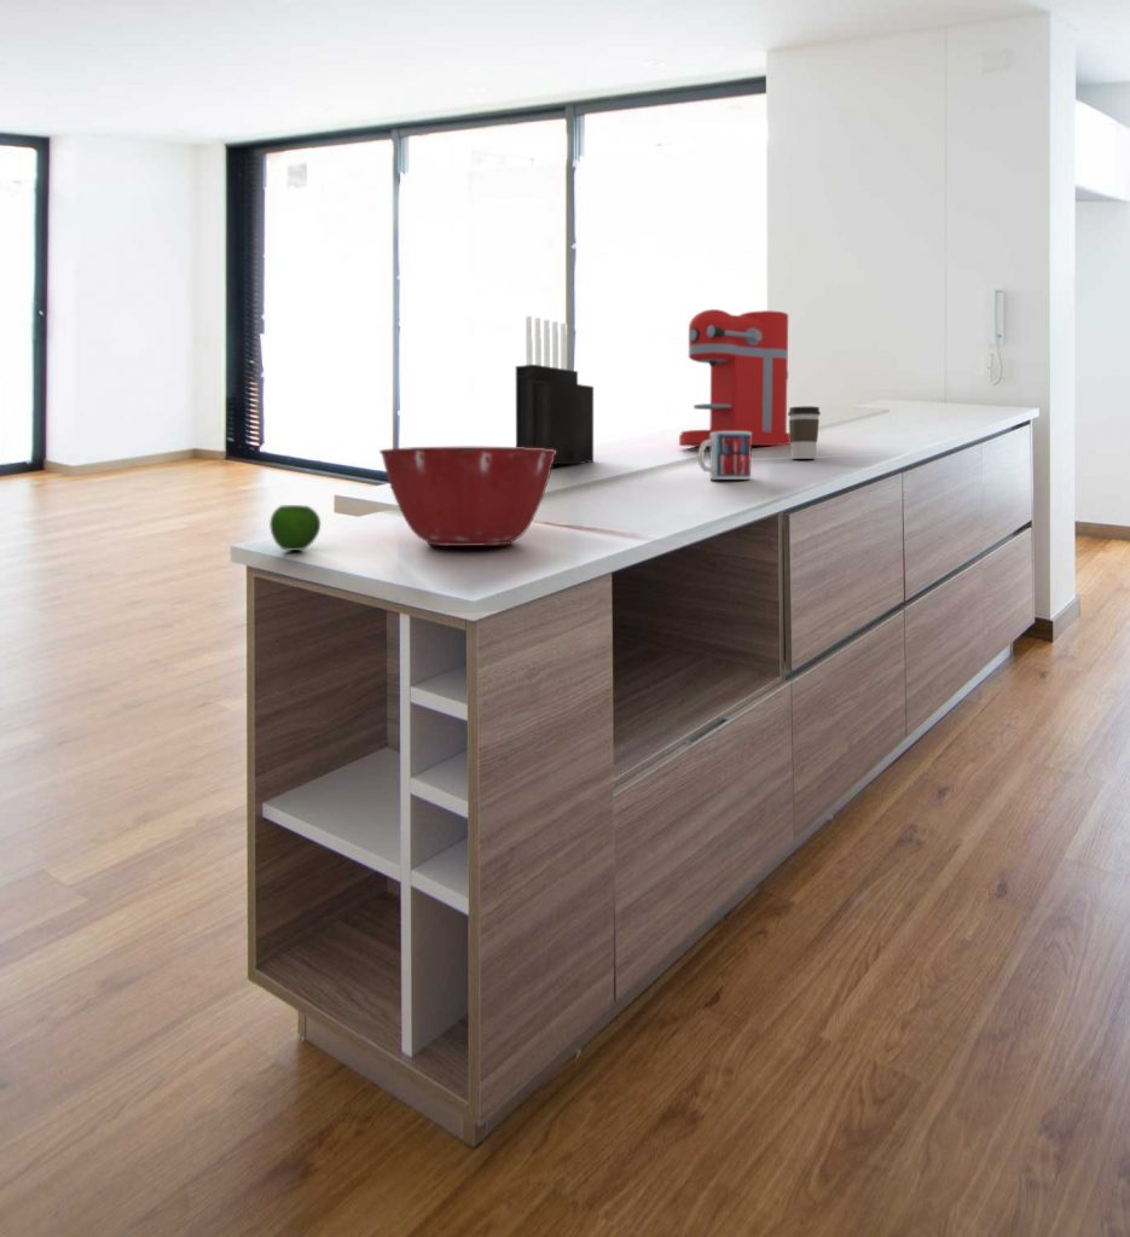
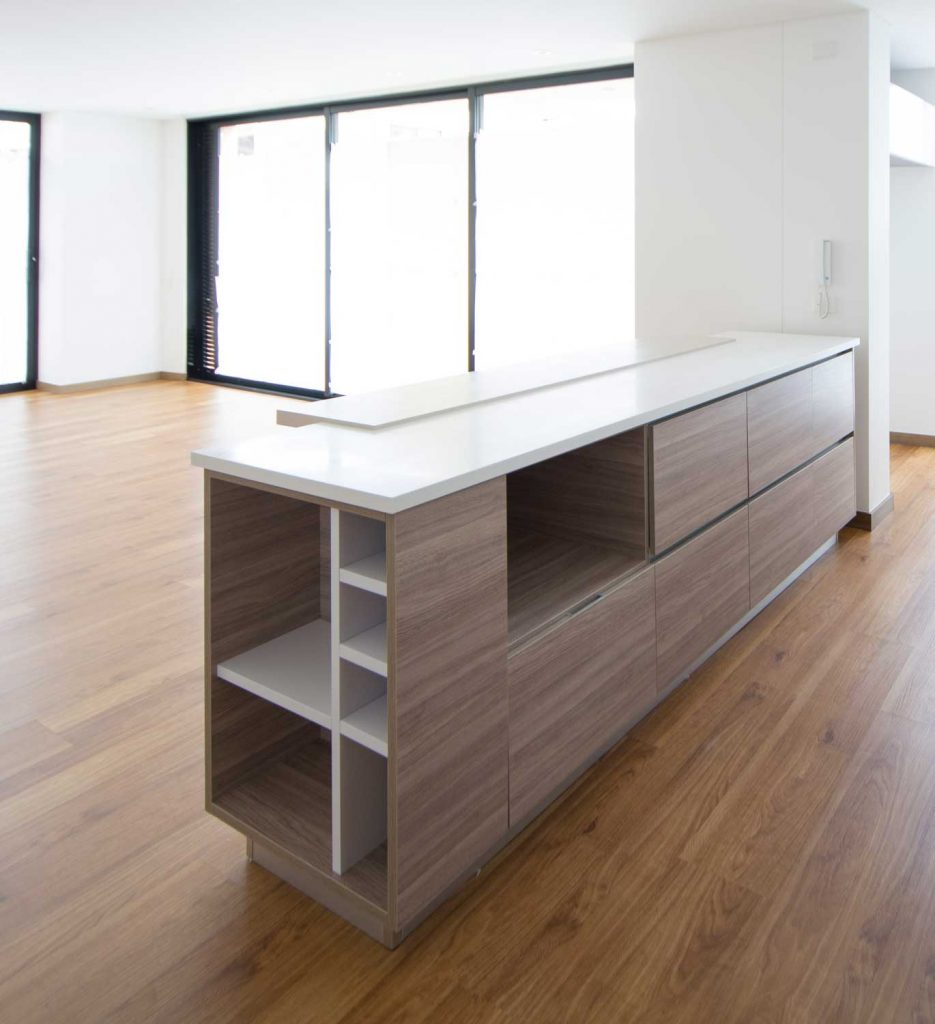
- knife block [515,315,595,465]
- mug [697,431,753,481]
- coffee maker [678,308,790,448]
- coffee cup [787,406,822,460]
- apple [268,504,321,552]
- mixing bowl [378,446,556,547]
